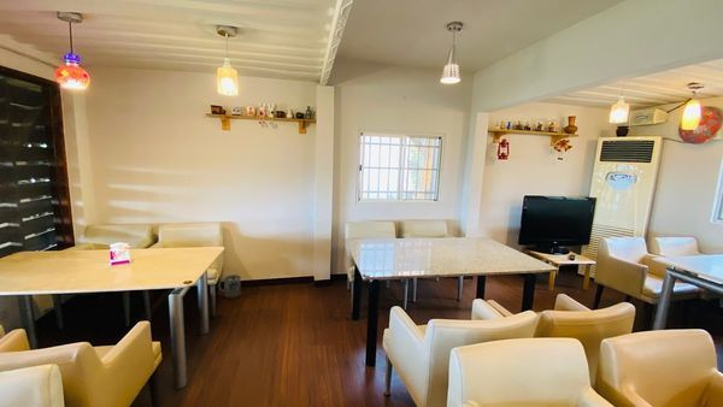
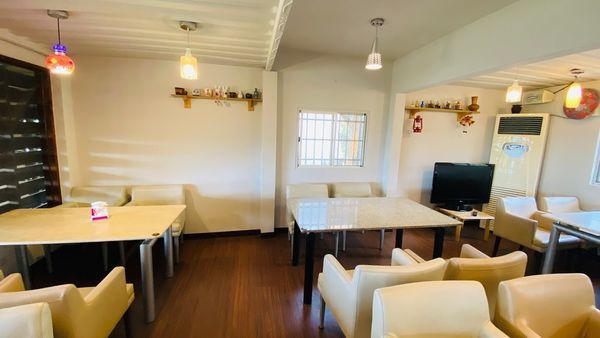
- trash can [216,273,247,301]
